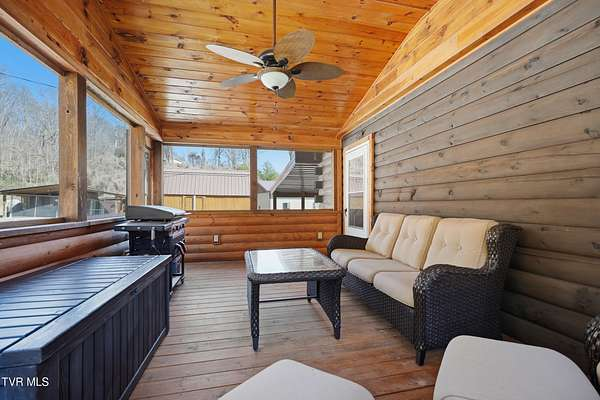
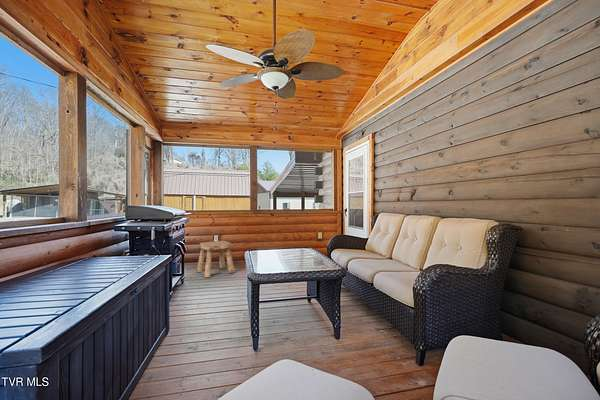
+ stool [196,240,235,278]
